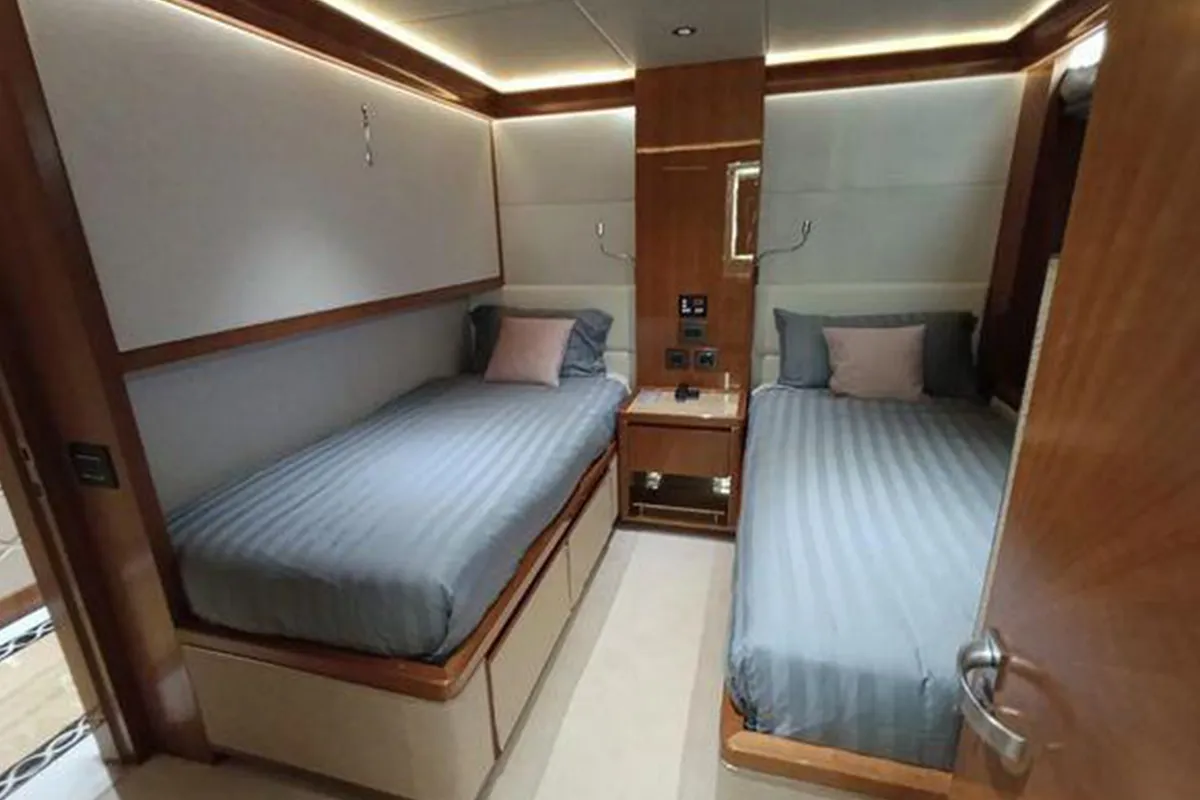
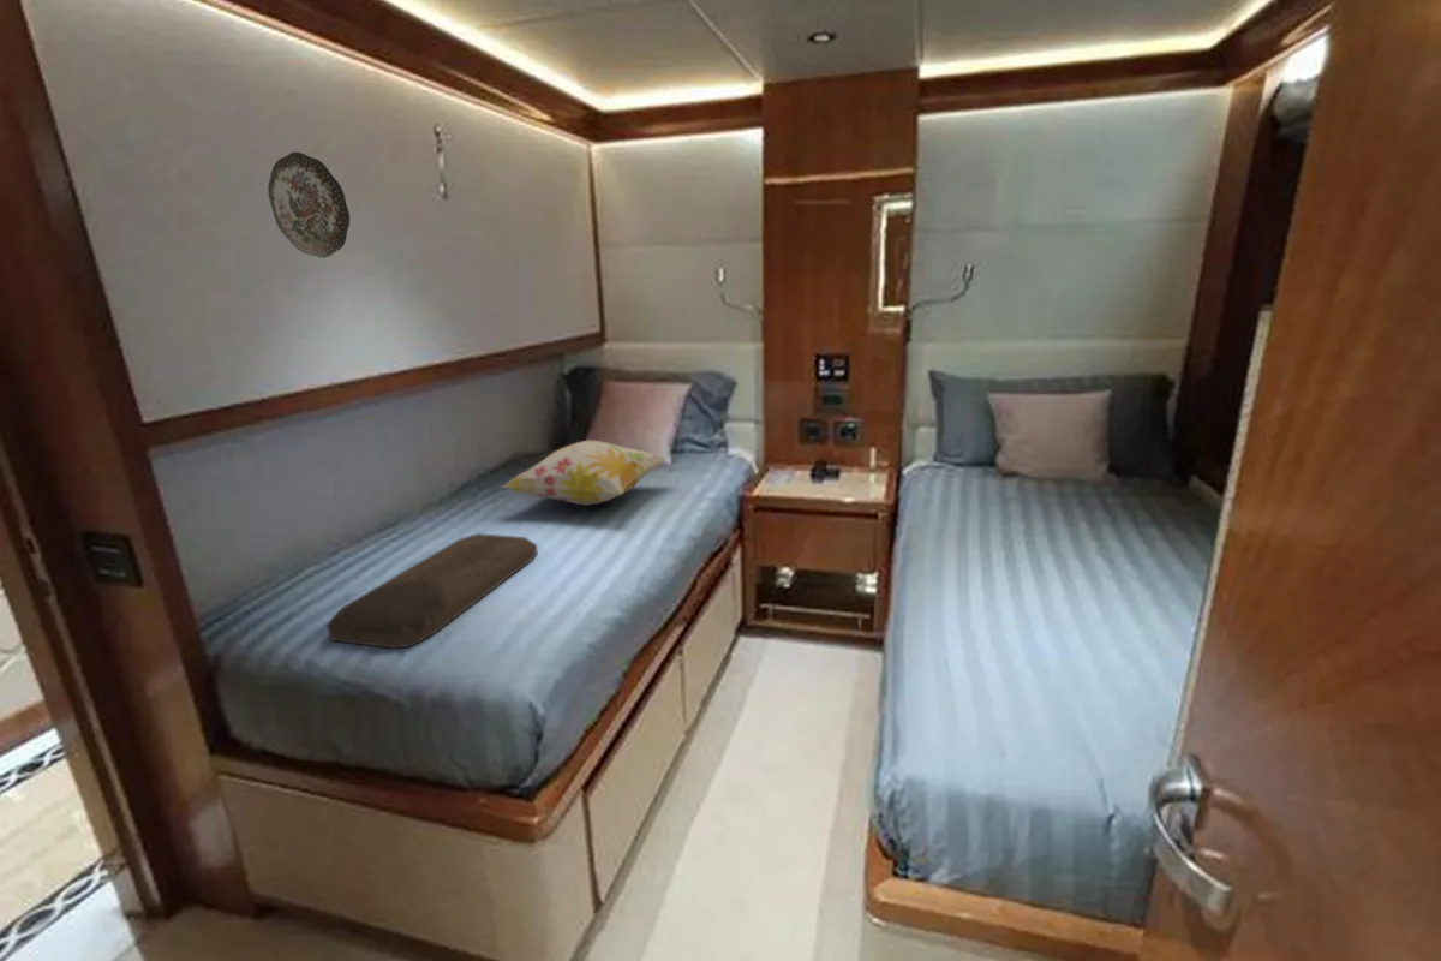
+ cushion [325,532,539,650]
+ decorative pillow [500,440,666,507]
+ decorative plate [267,151,351,259]
